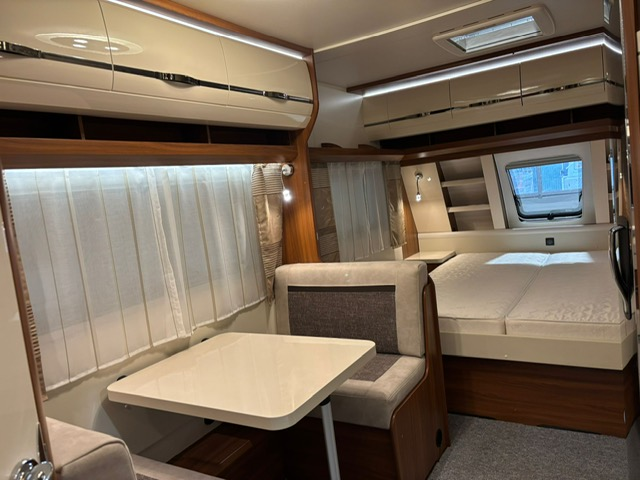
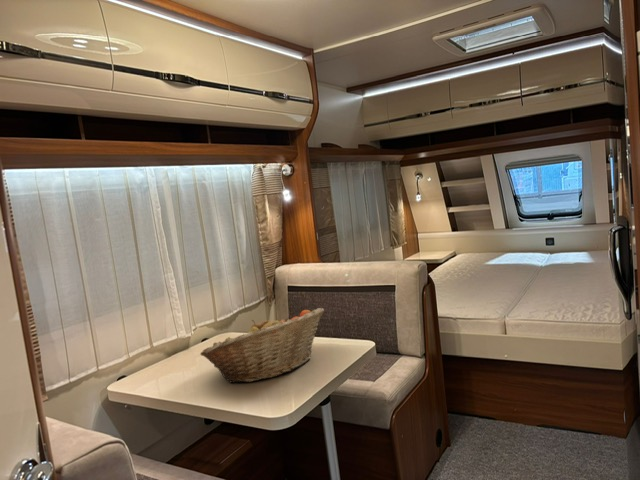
+ fruit basket [199,307,325,384]
